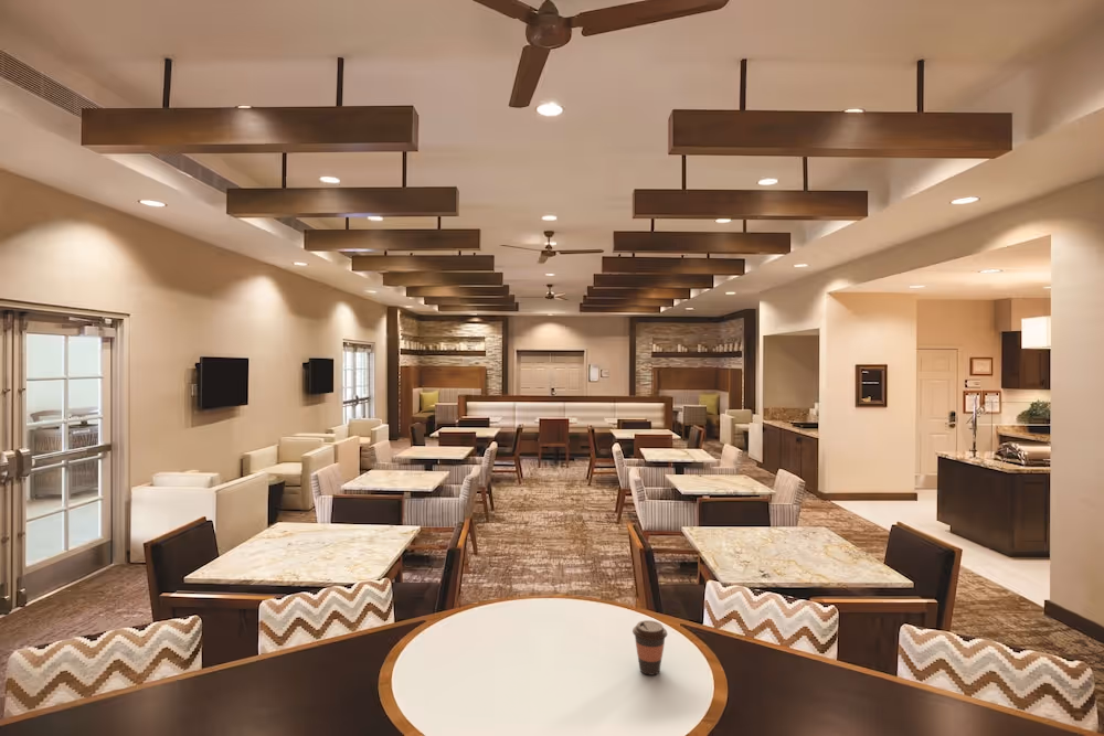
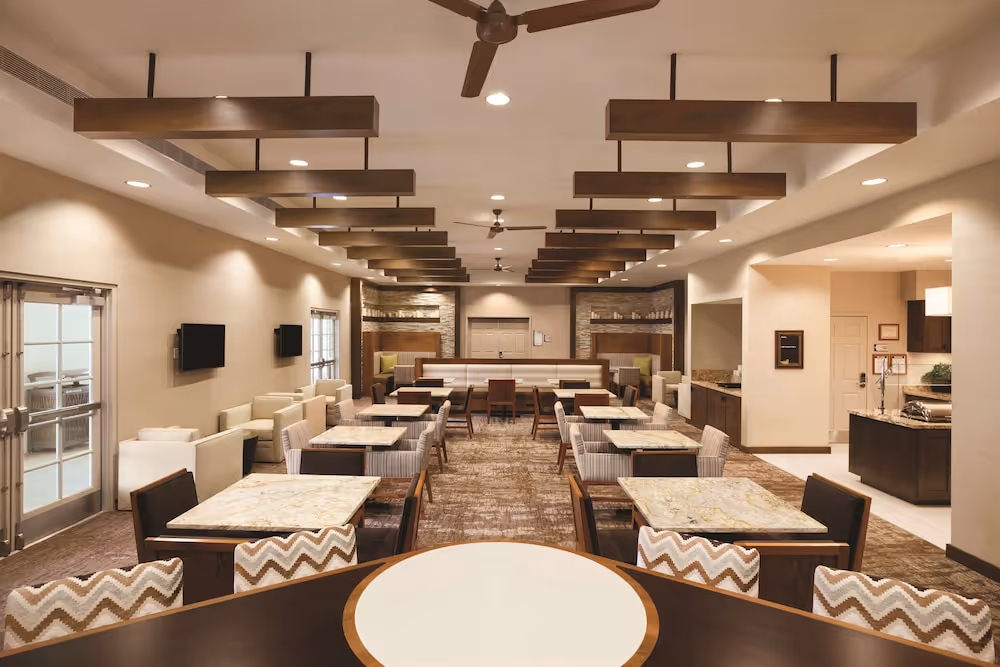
- coffee cup [631,619,668,676]
